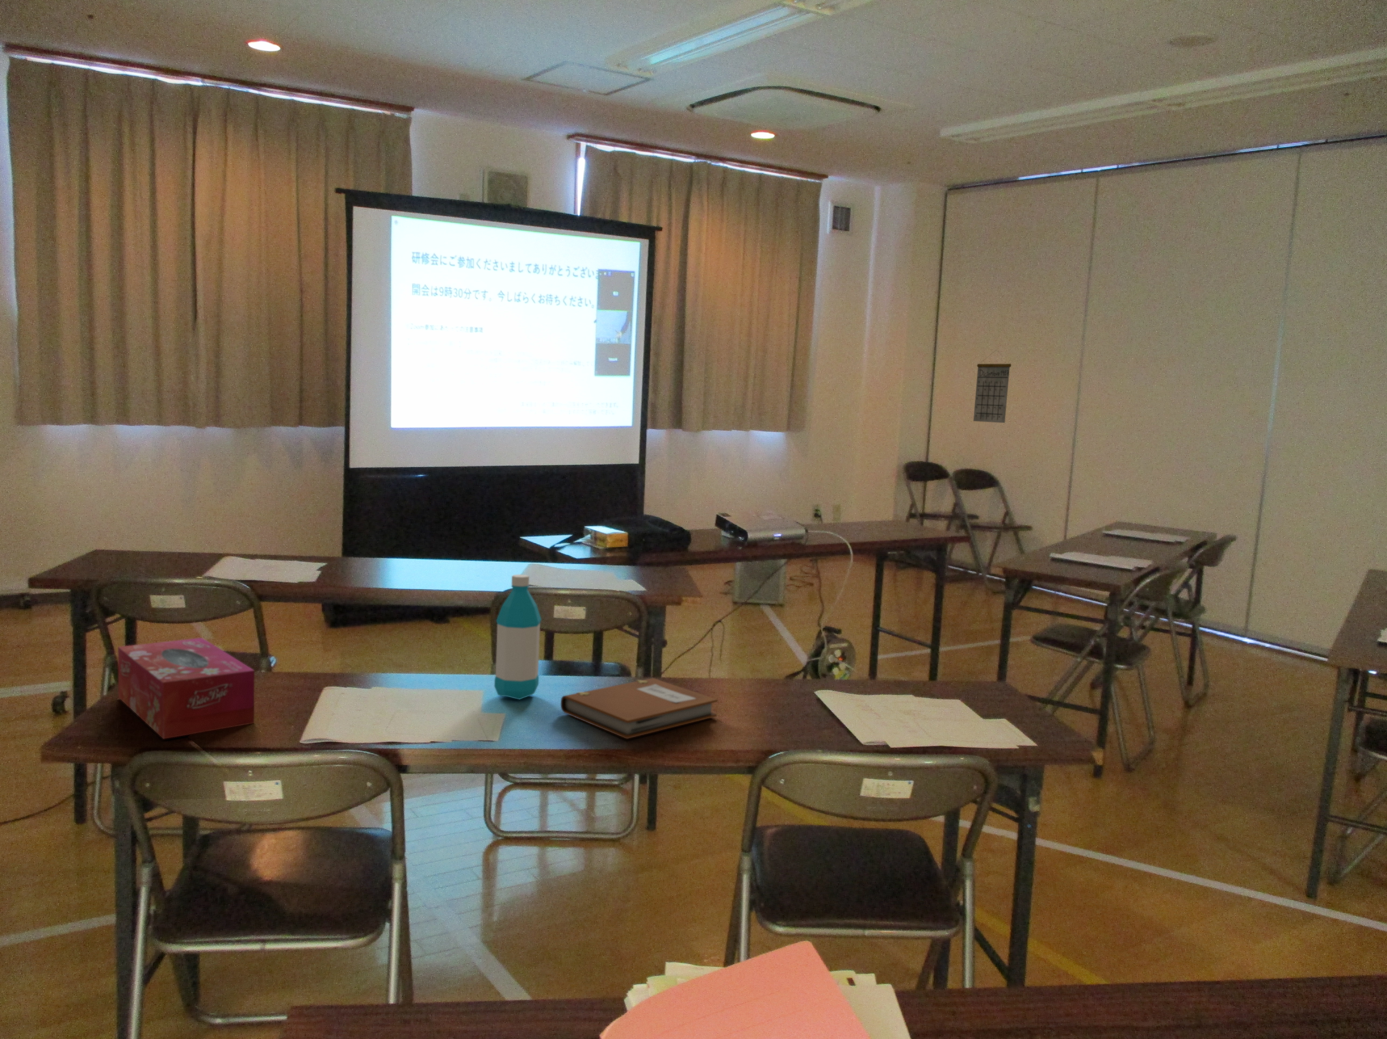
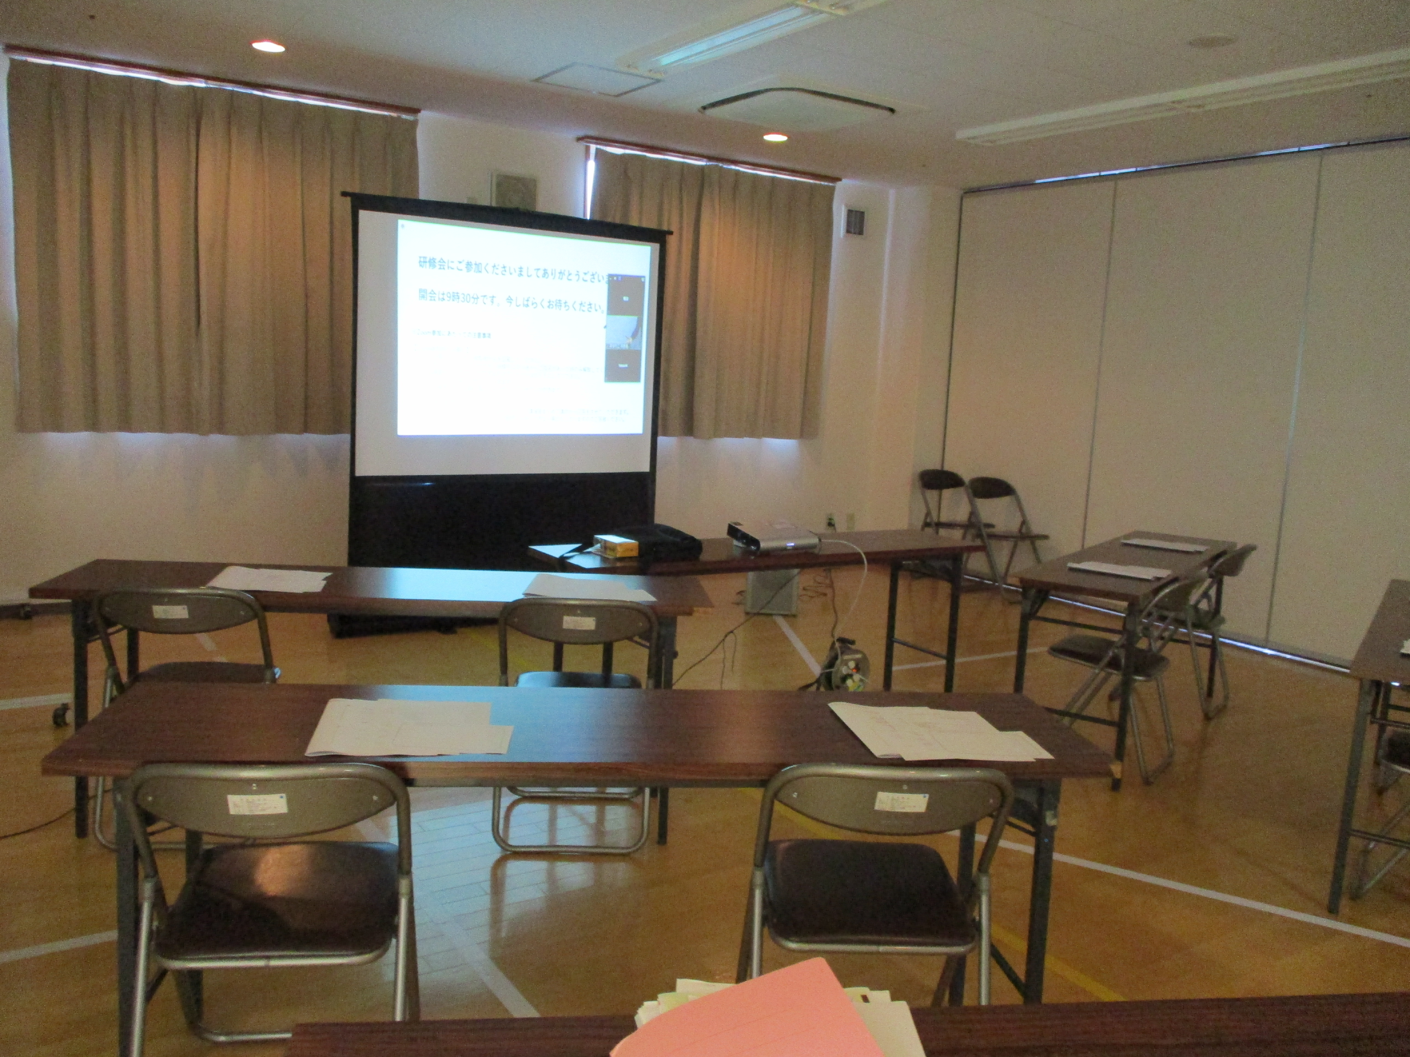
- notebook [560,678,718,739]
- tissue box [118,637,254,739]
- water bottle [494,574,542,700]
- calendar [973,349,1011,423]
